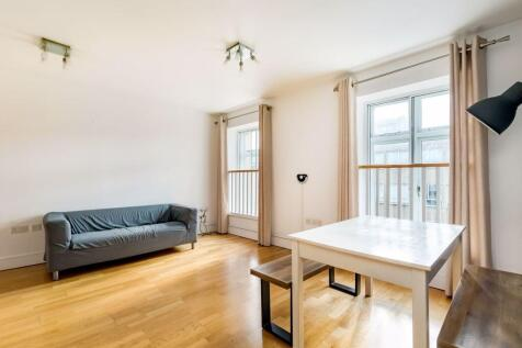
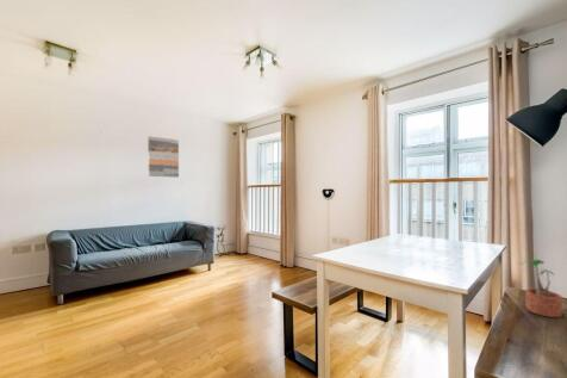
+ wall art [147,135,180,179]
+ potted plant [518,259,563,318]
